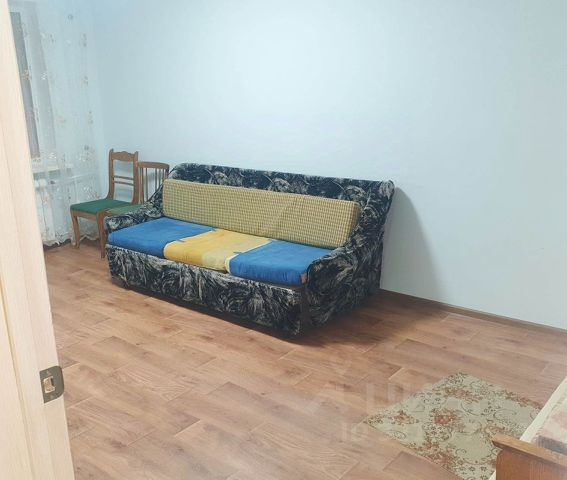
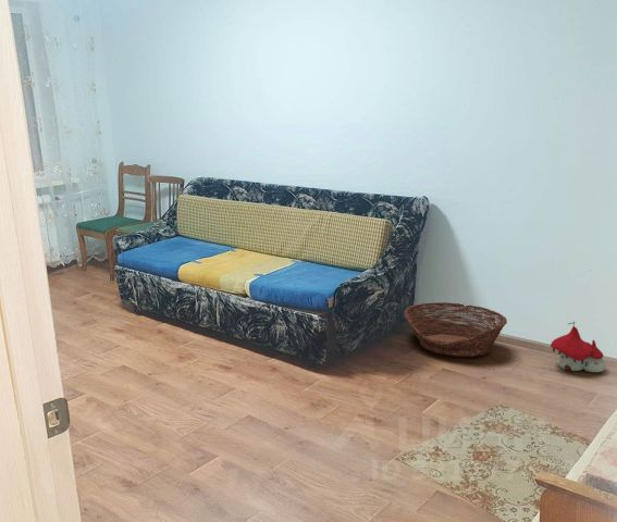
+ basket [404,301,508,358]
+ toy house [550,321,607,373]
